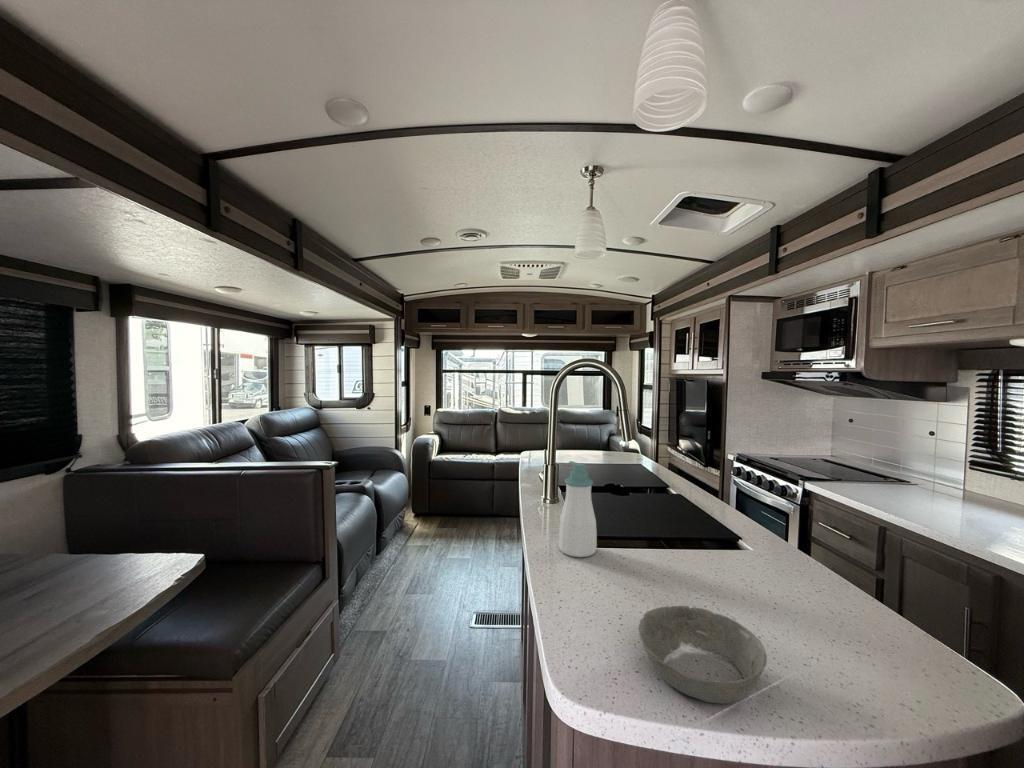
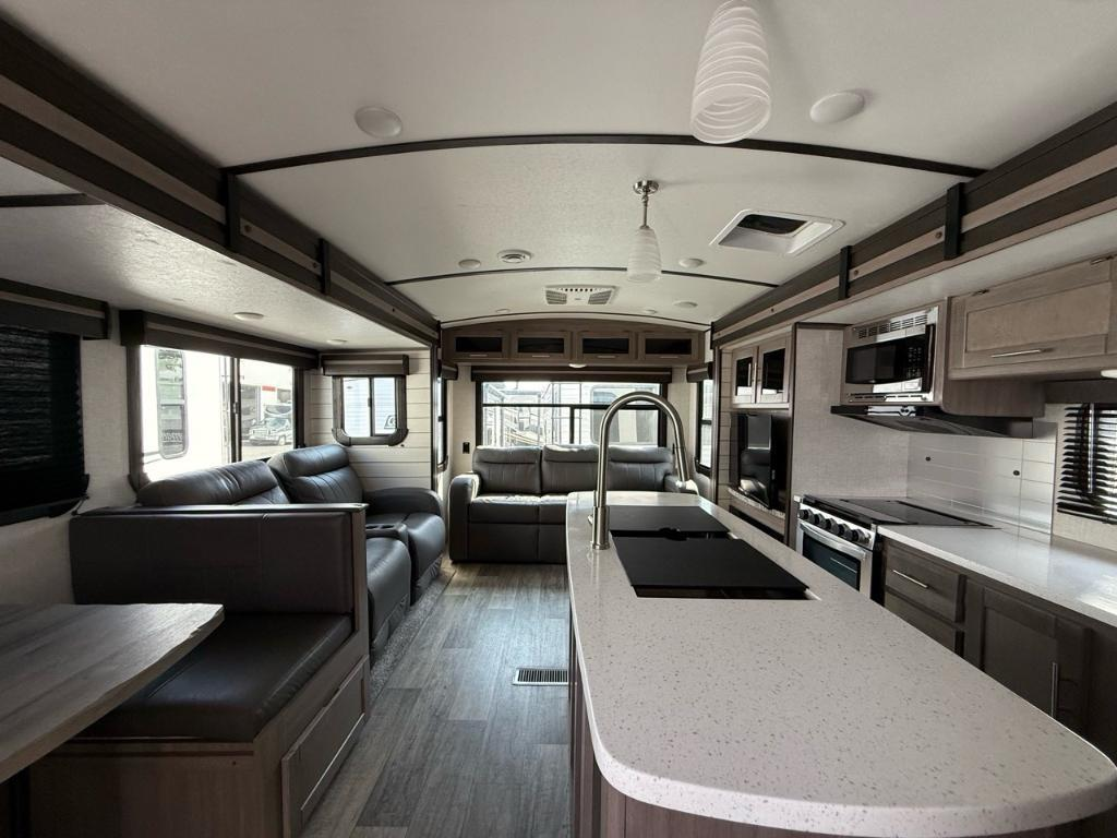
- soap bottle [558,460,598,558]
- bowl [638,605,768,705]
